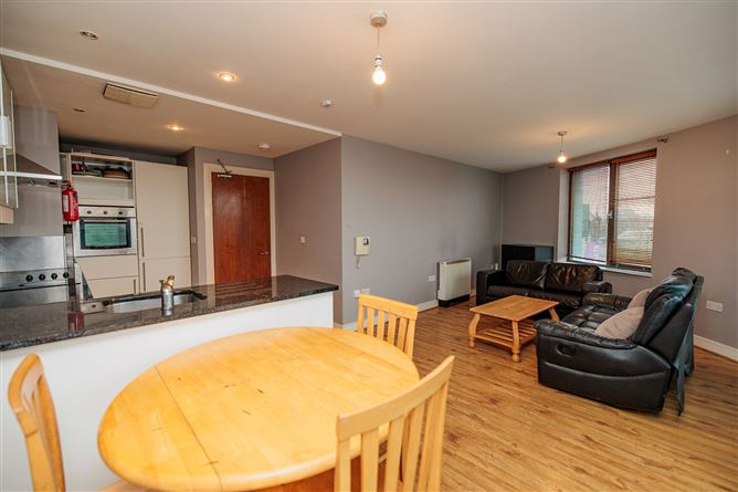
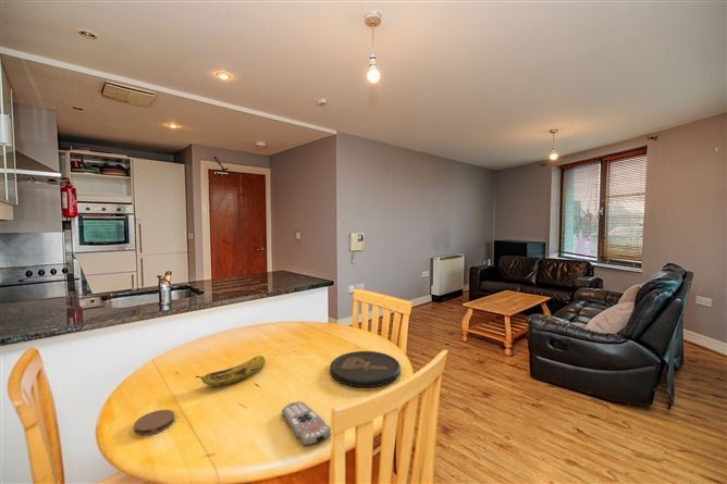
+ coaster [133,409,176,436]
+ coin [329,350,402,388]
+ remote control [281,400,333,447]
+ fruit [195,355,267,387]
